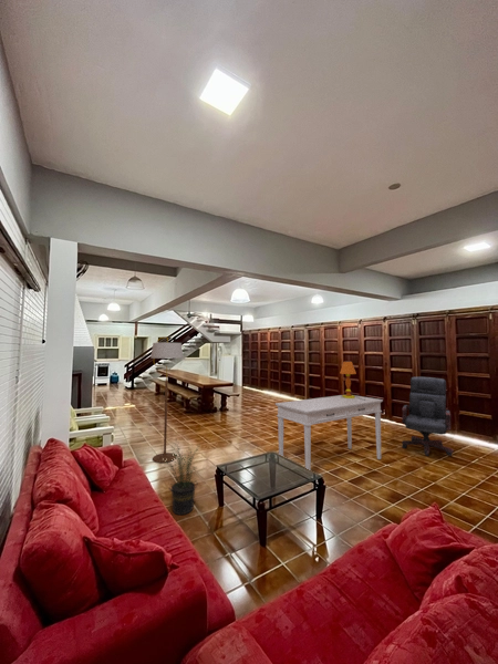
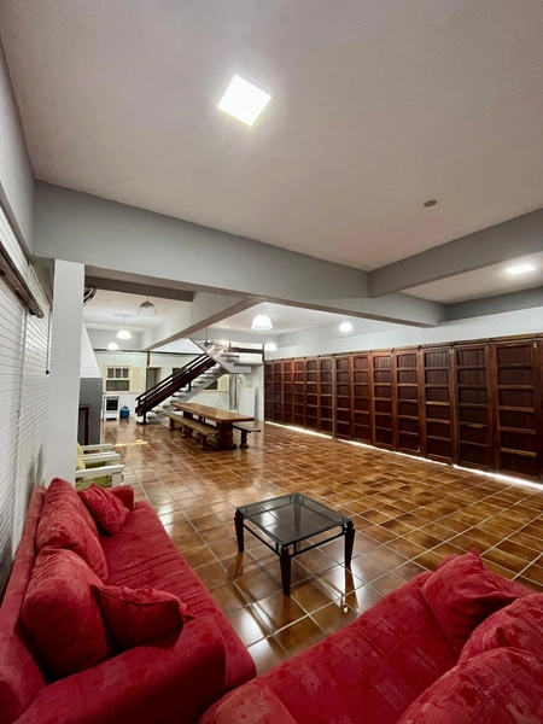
- office chair [401,376,455,457]
- desk [274,394,384,471]
- potted plant [163,439,199,516]
- table lamp [339,361,365,401]
- floor lamp [149,335,184,464]
